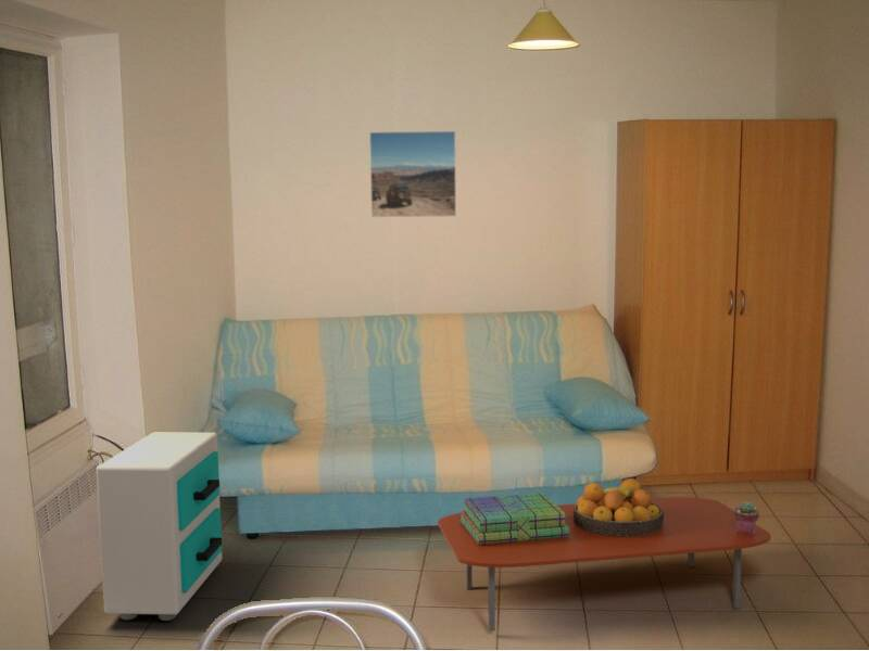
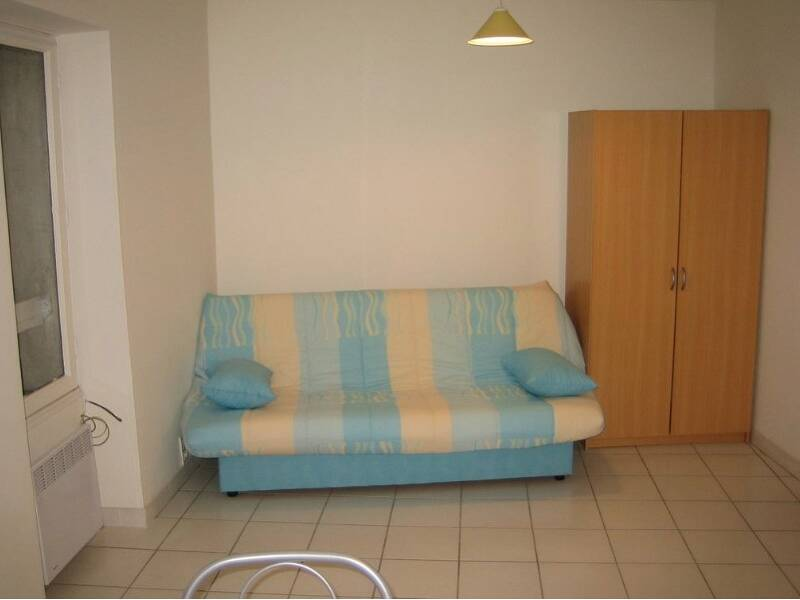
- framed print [368,130,457,219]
- fruit bowl [574,477,664,537]
- nightstand [96,432,223,622]
- stack of books [458,492,569,545]
- potted succulent [733,500,760,535]
- coffee table [437,496,772,633]
